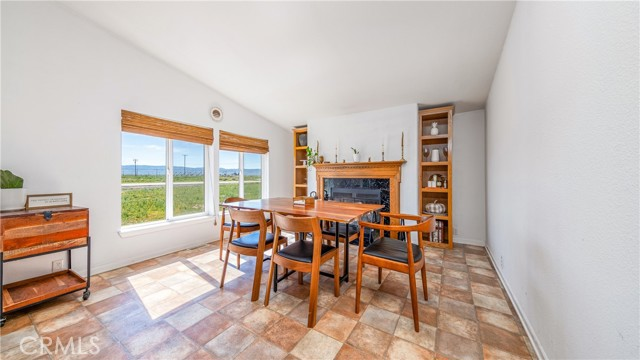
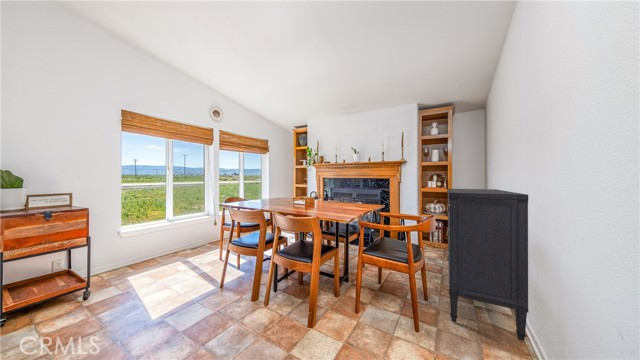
+ dresser [446,188,529,342]
